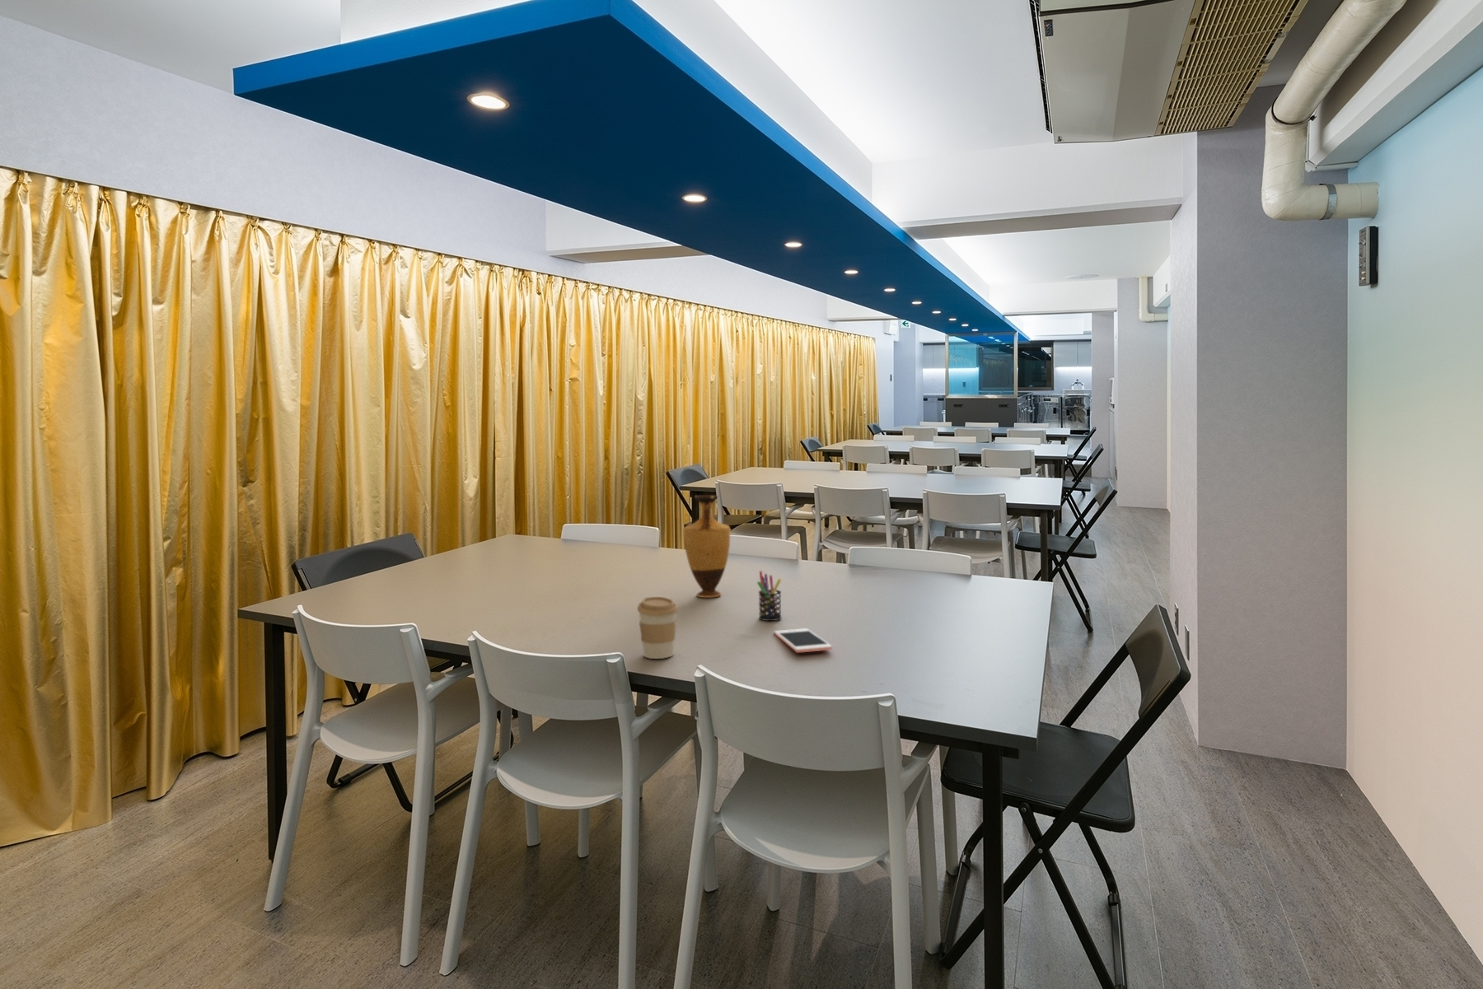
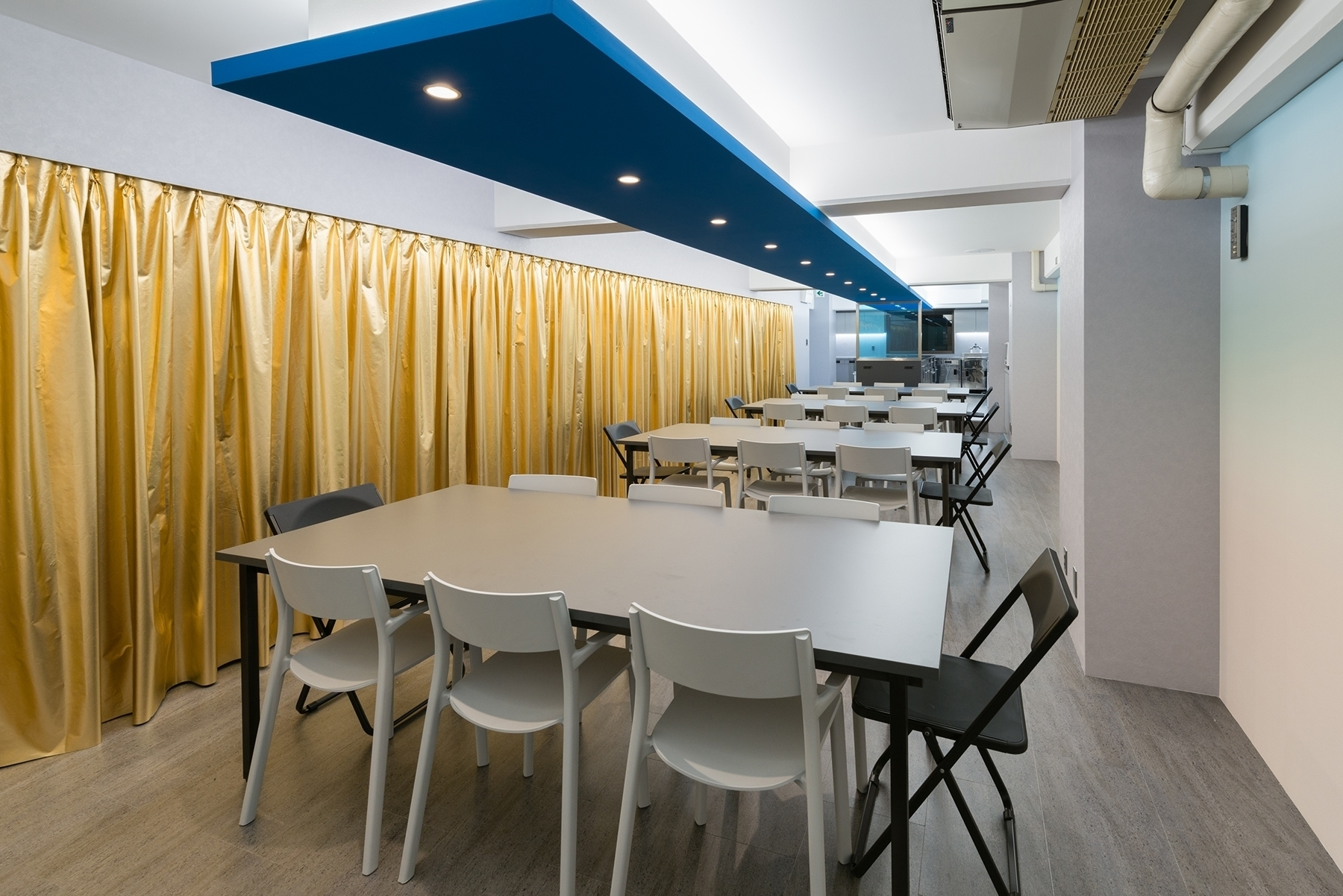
- cell phone [774,627,833,653]
- coffee cup [637,596,679,660]
- pen holder [756,570,782,621]
- vase [684,494,731,598]
